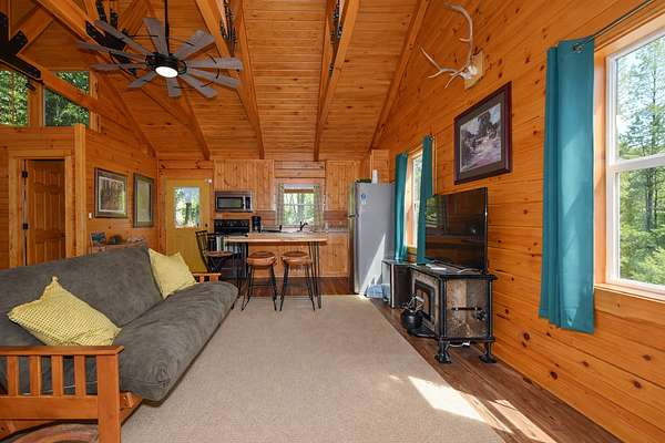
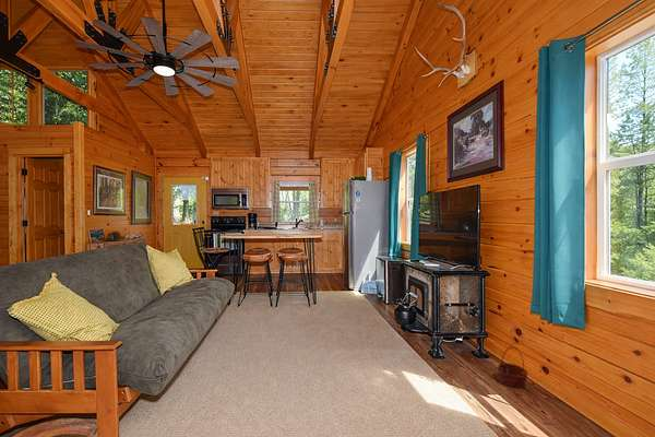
+ basket [497,345,528,389]
